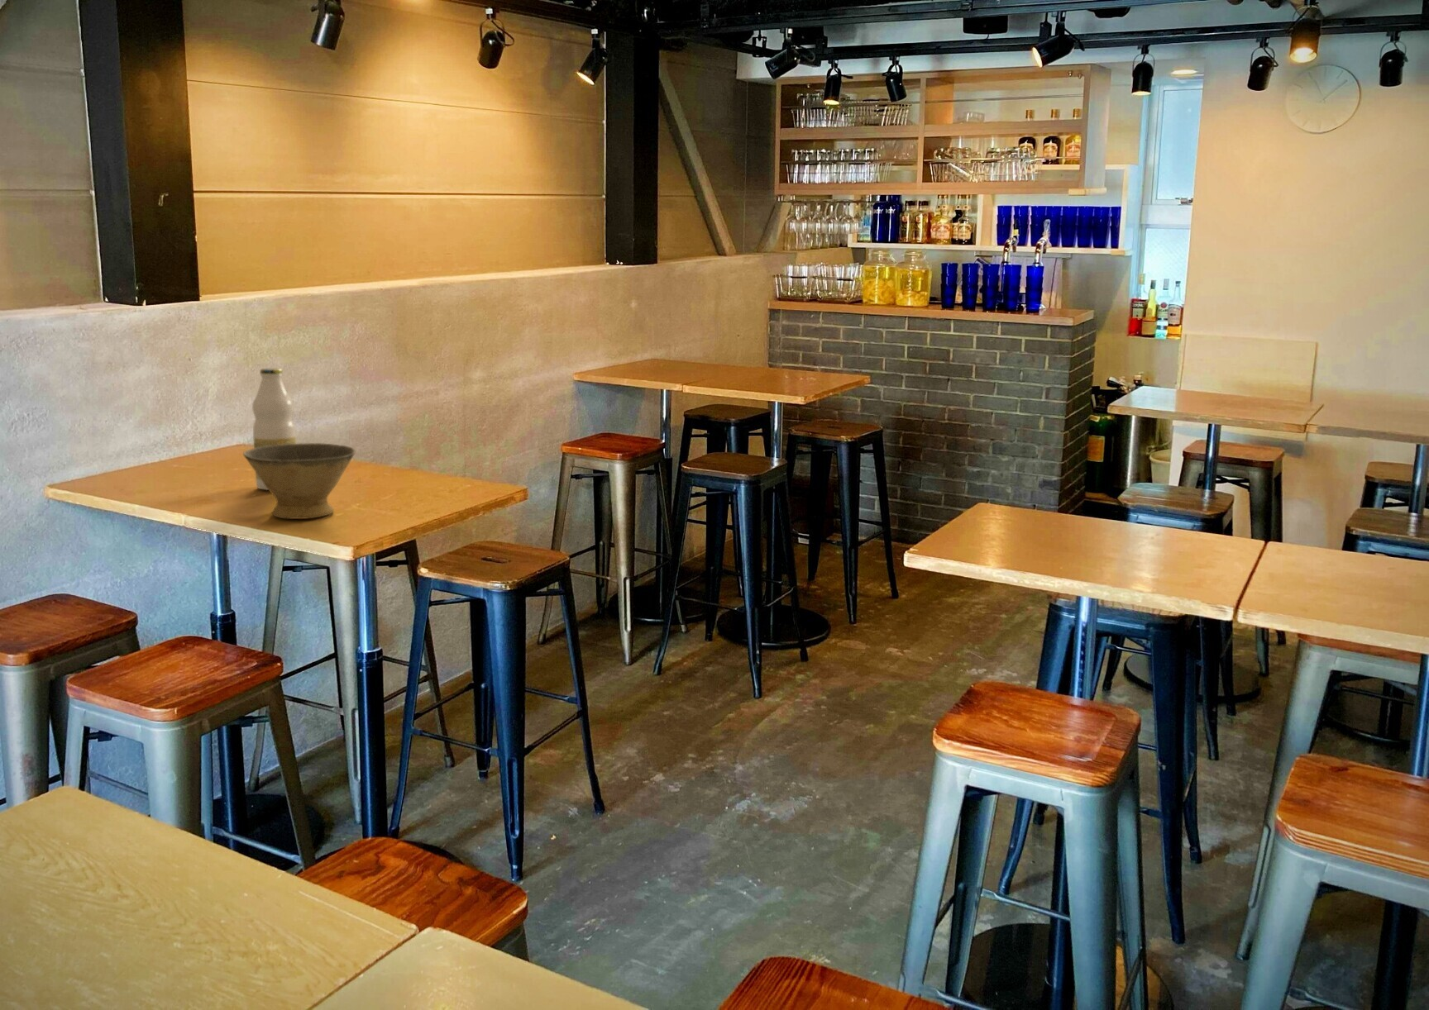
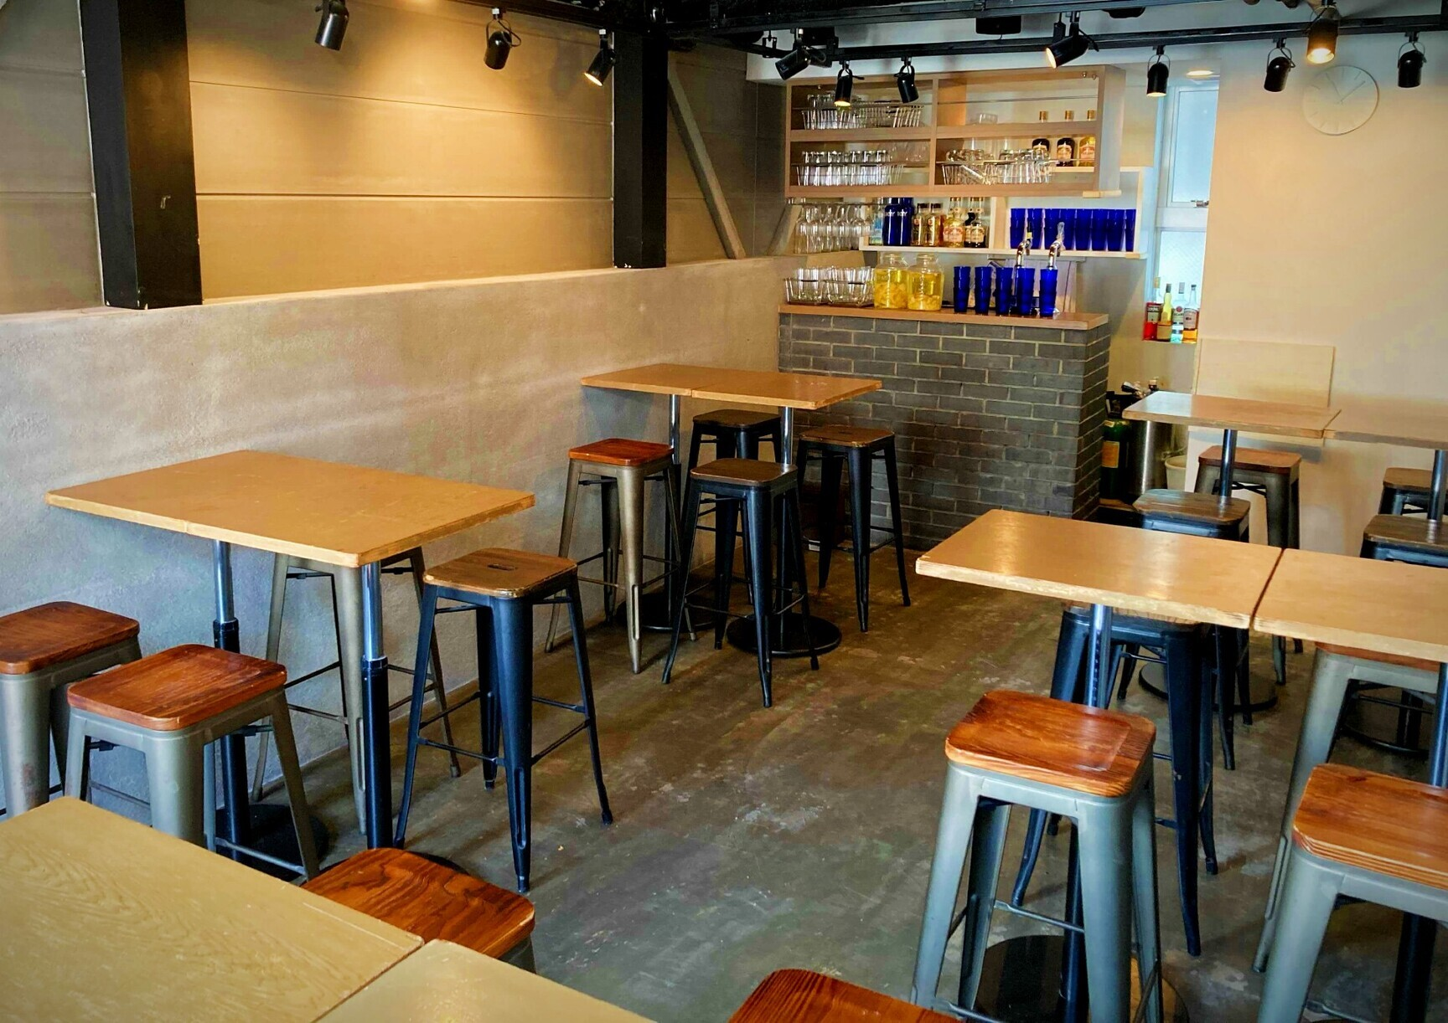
- bowl [243,443,356,520]
- bottle [251,367,297,491]
